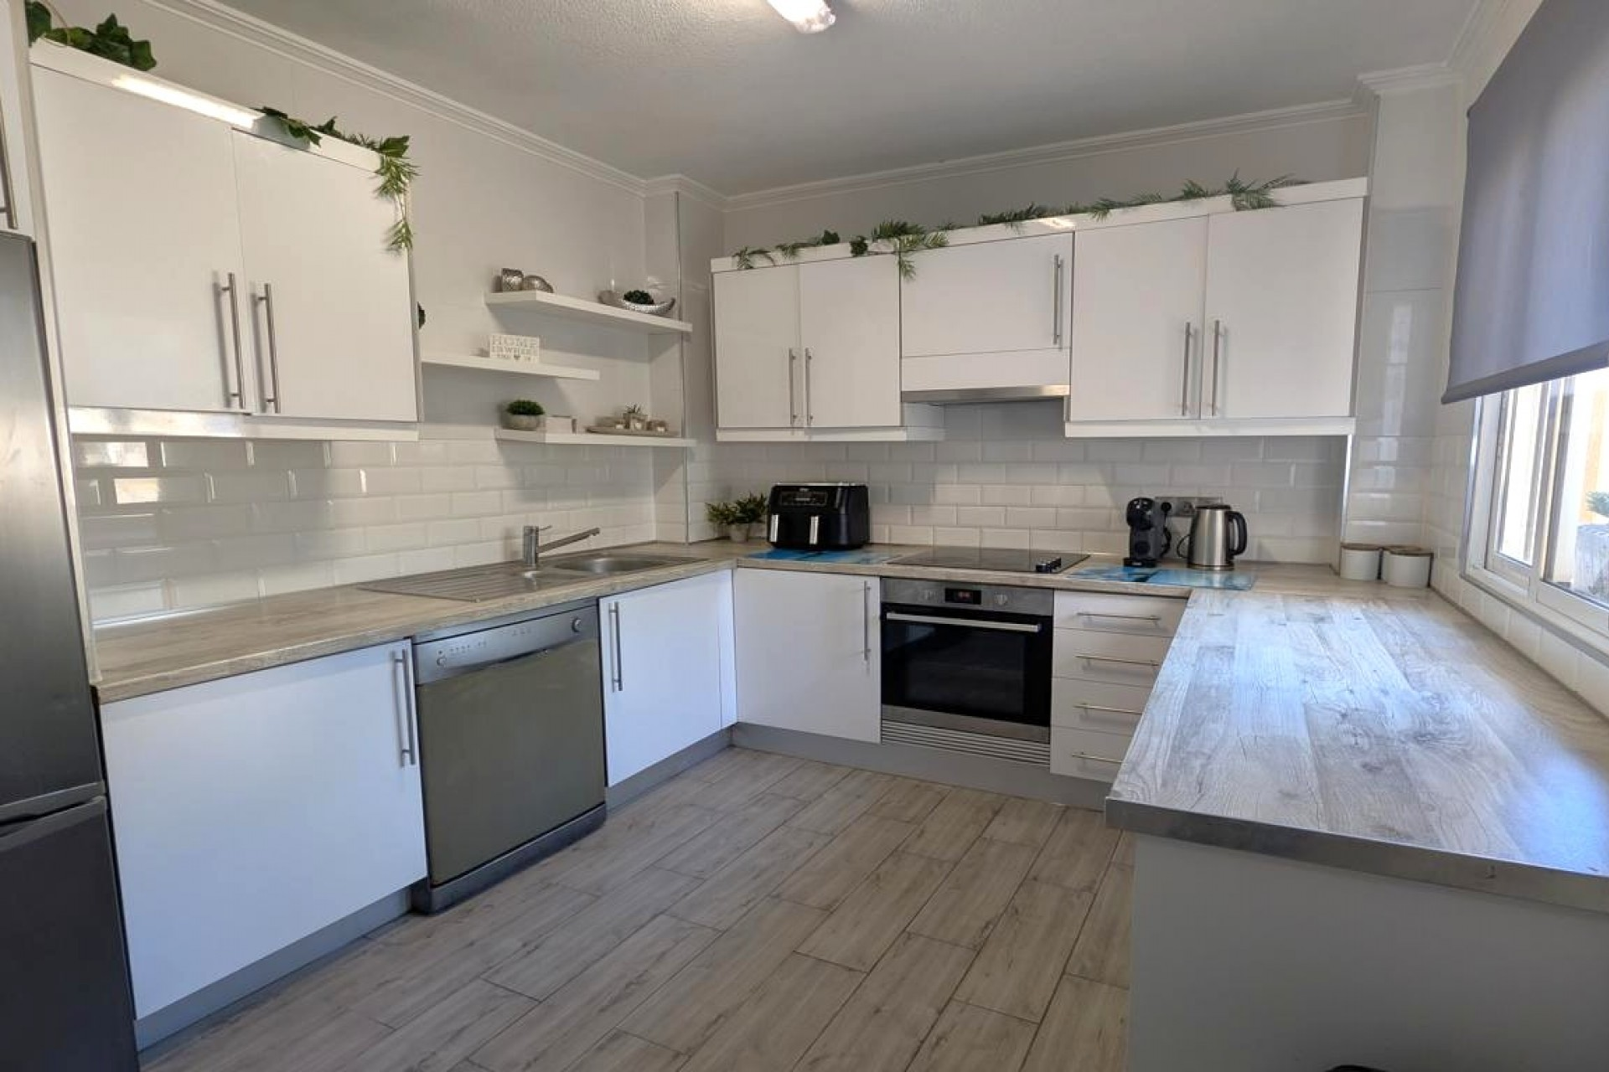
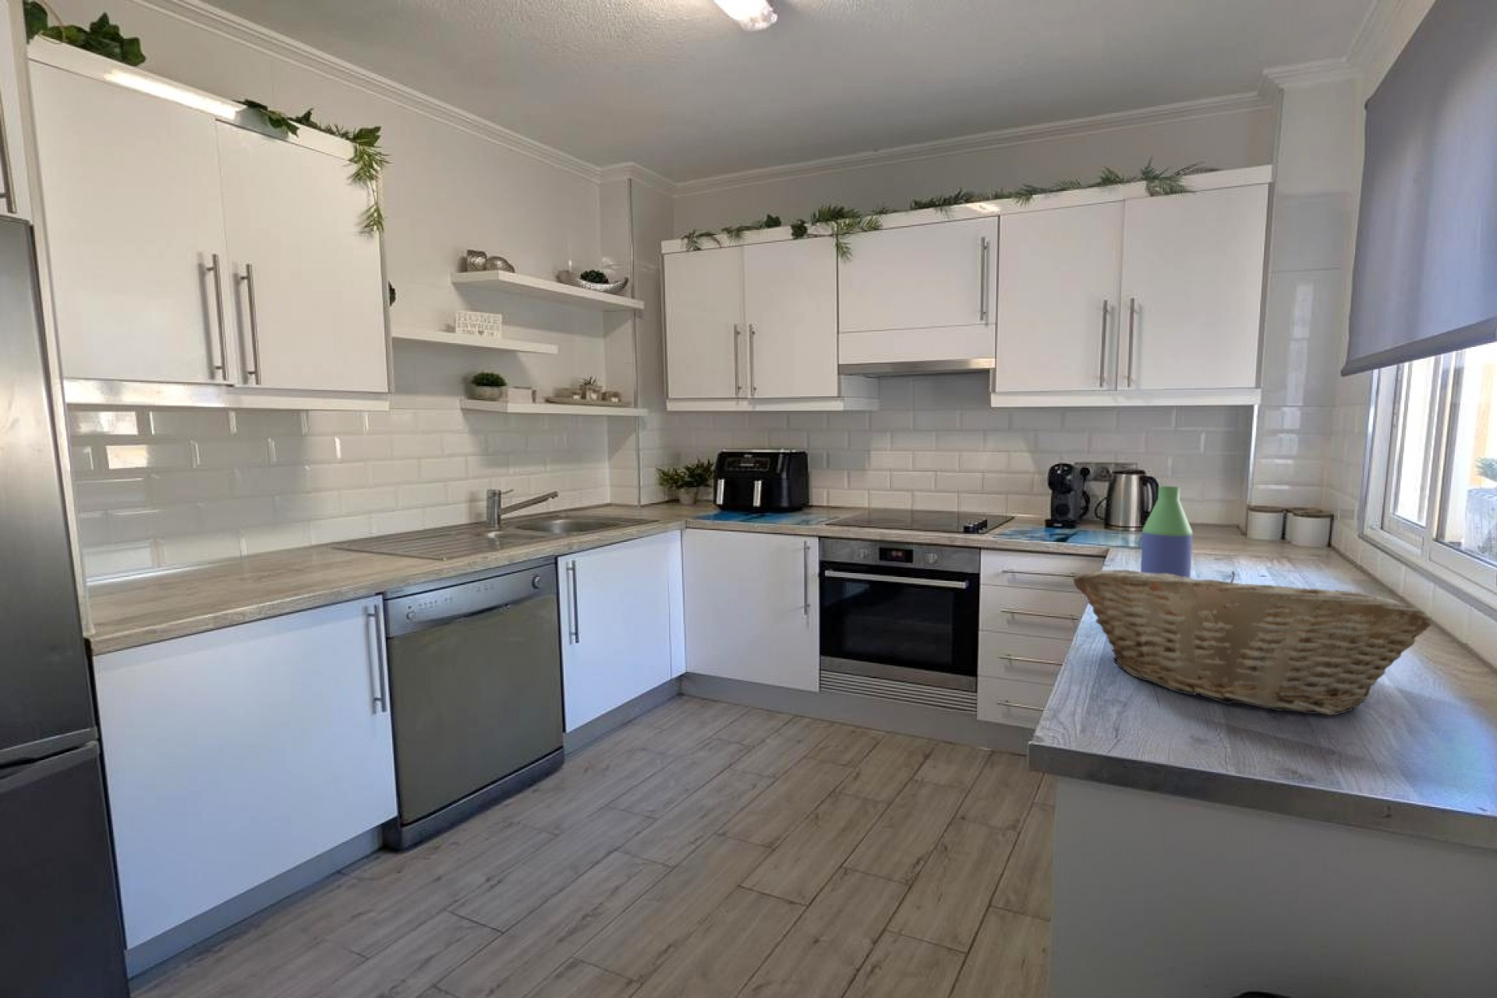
+ fruit basket [1073,569,1432,716]
+ bottle [1139,486,1194,578]
